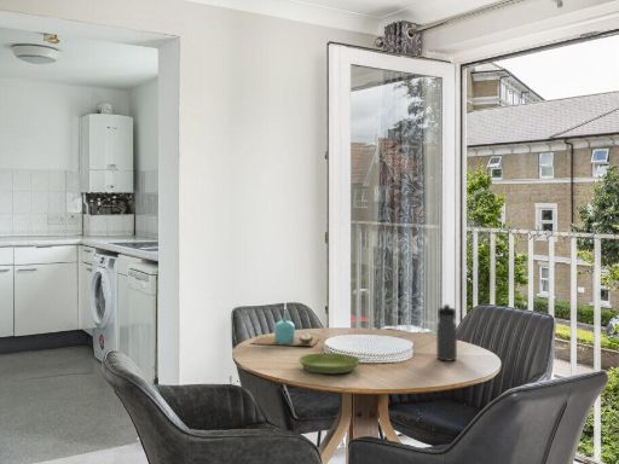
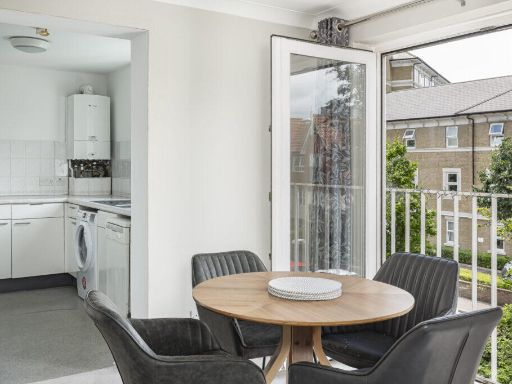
- candle [250,302,320,347]
- water bottle [435,303,458,362]
- saucer [297,352,361,375]
